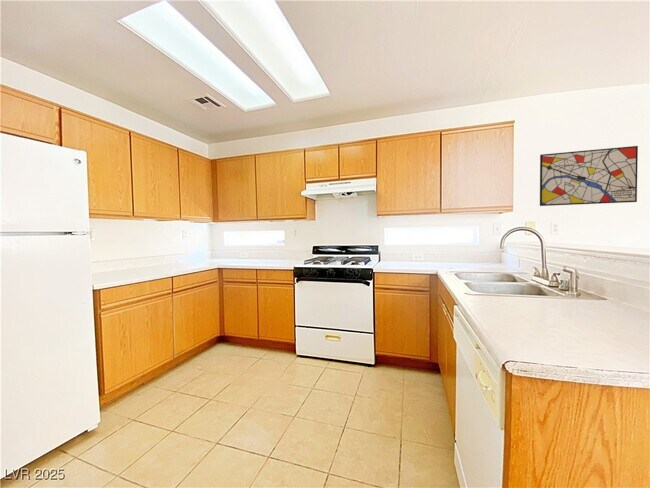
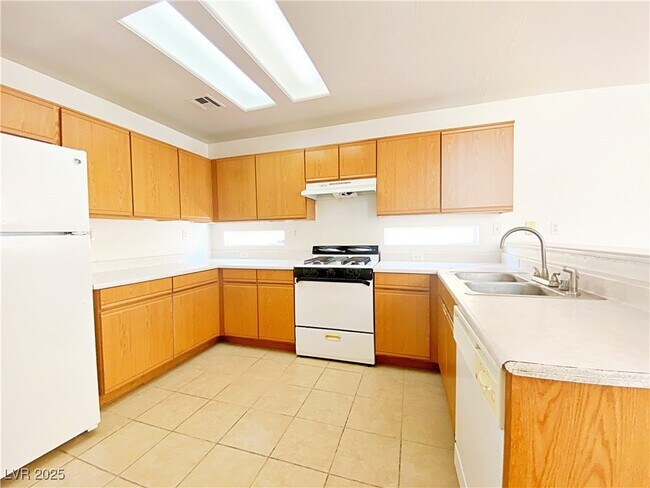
- wall art [539,145,639,207]
